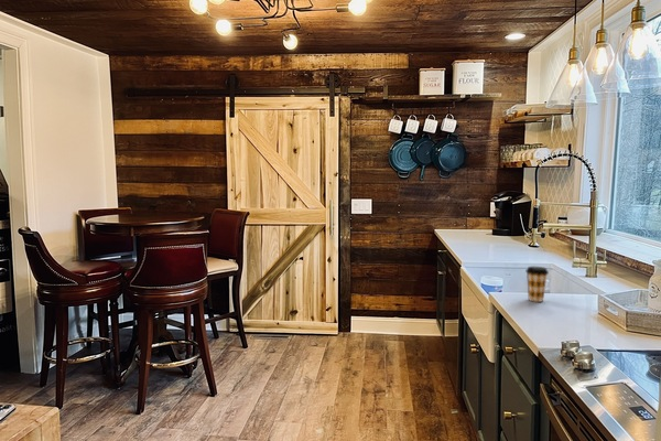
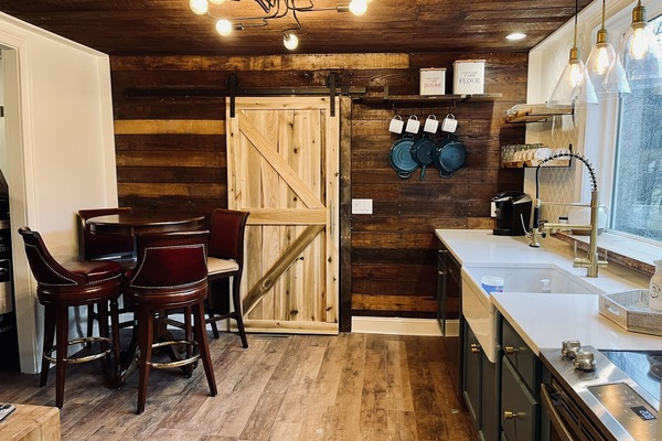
- coffee cup [524,266,550,303]
